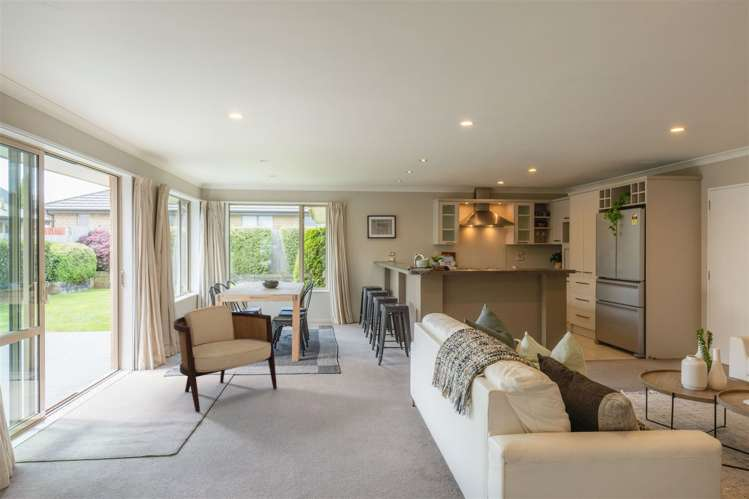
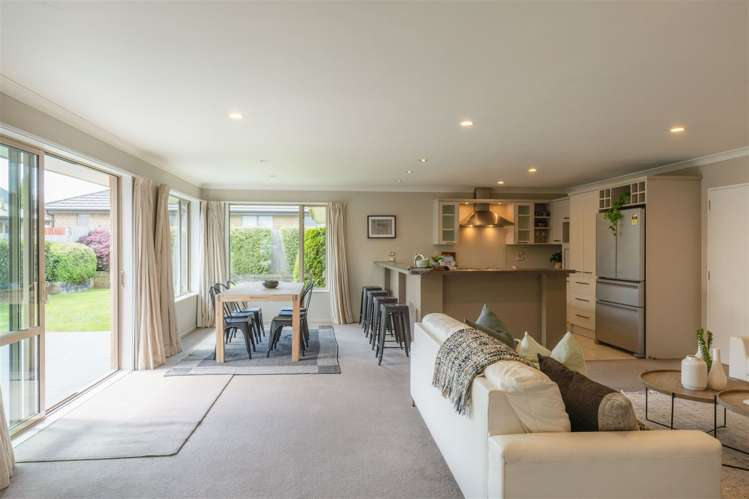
- armchair [173,304,278,413]
